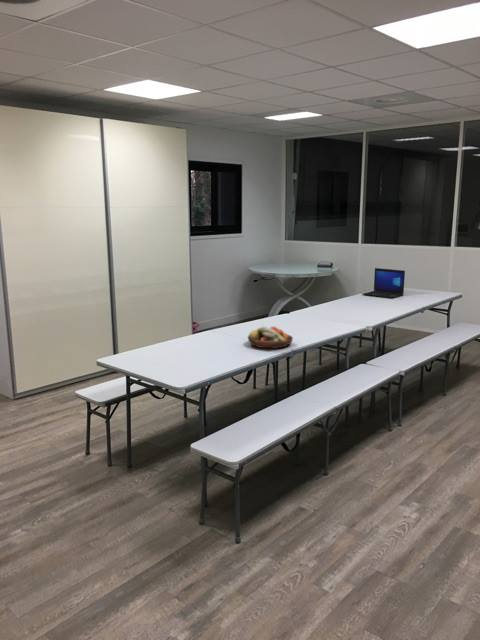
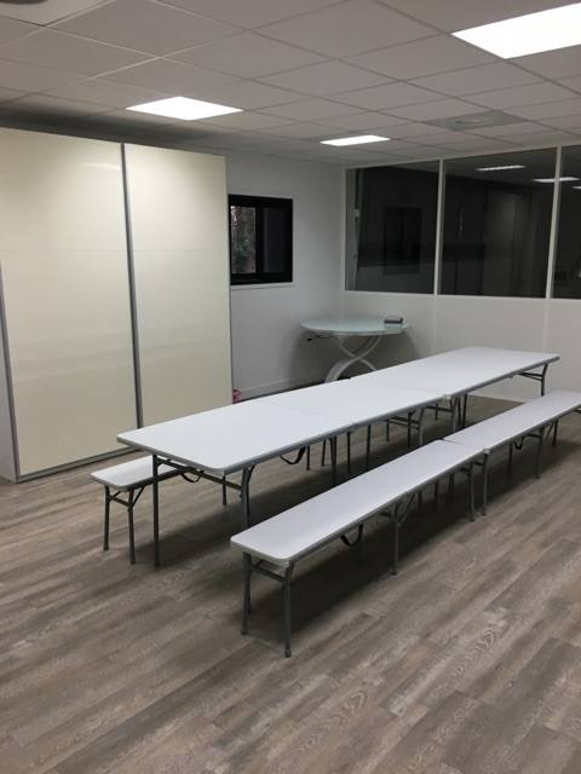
- fruit bowl [247,325,294,350]
- laptop [361,267,406,299]
